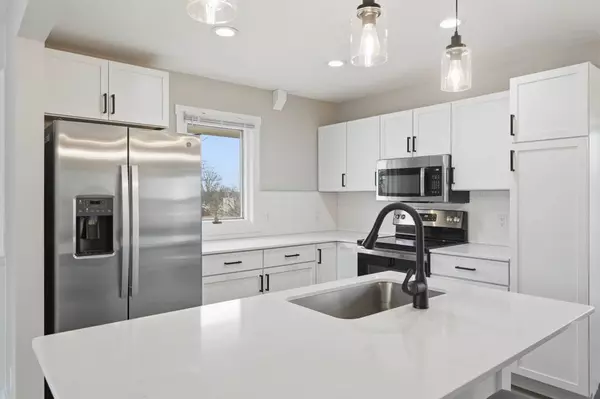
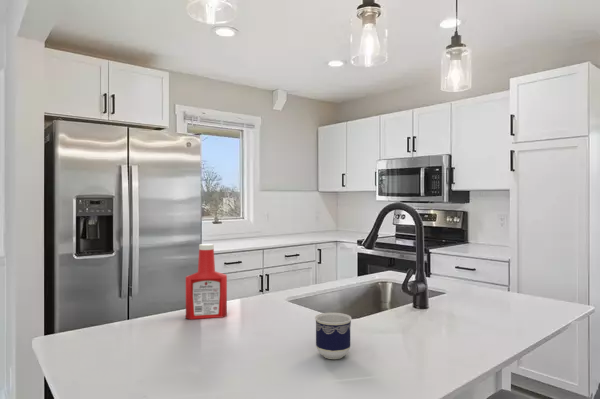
+ cup [314,312,353,360]
+ soap bottle [185,243,228,320]
